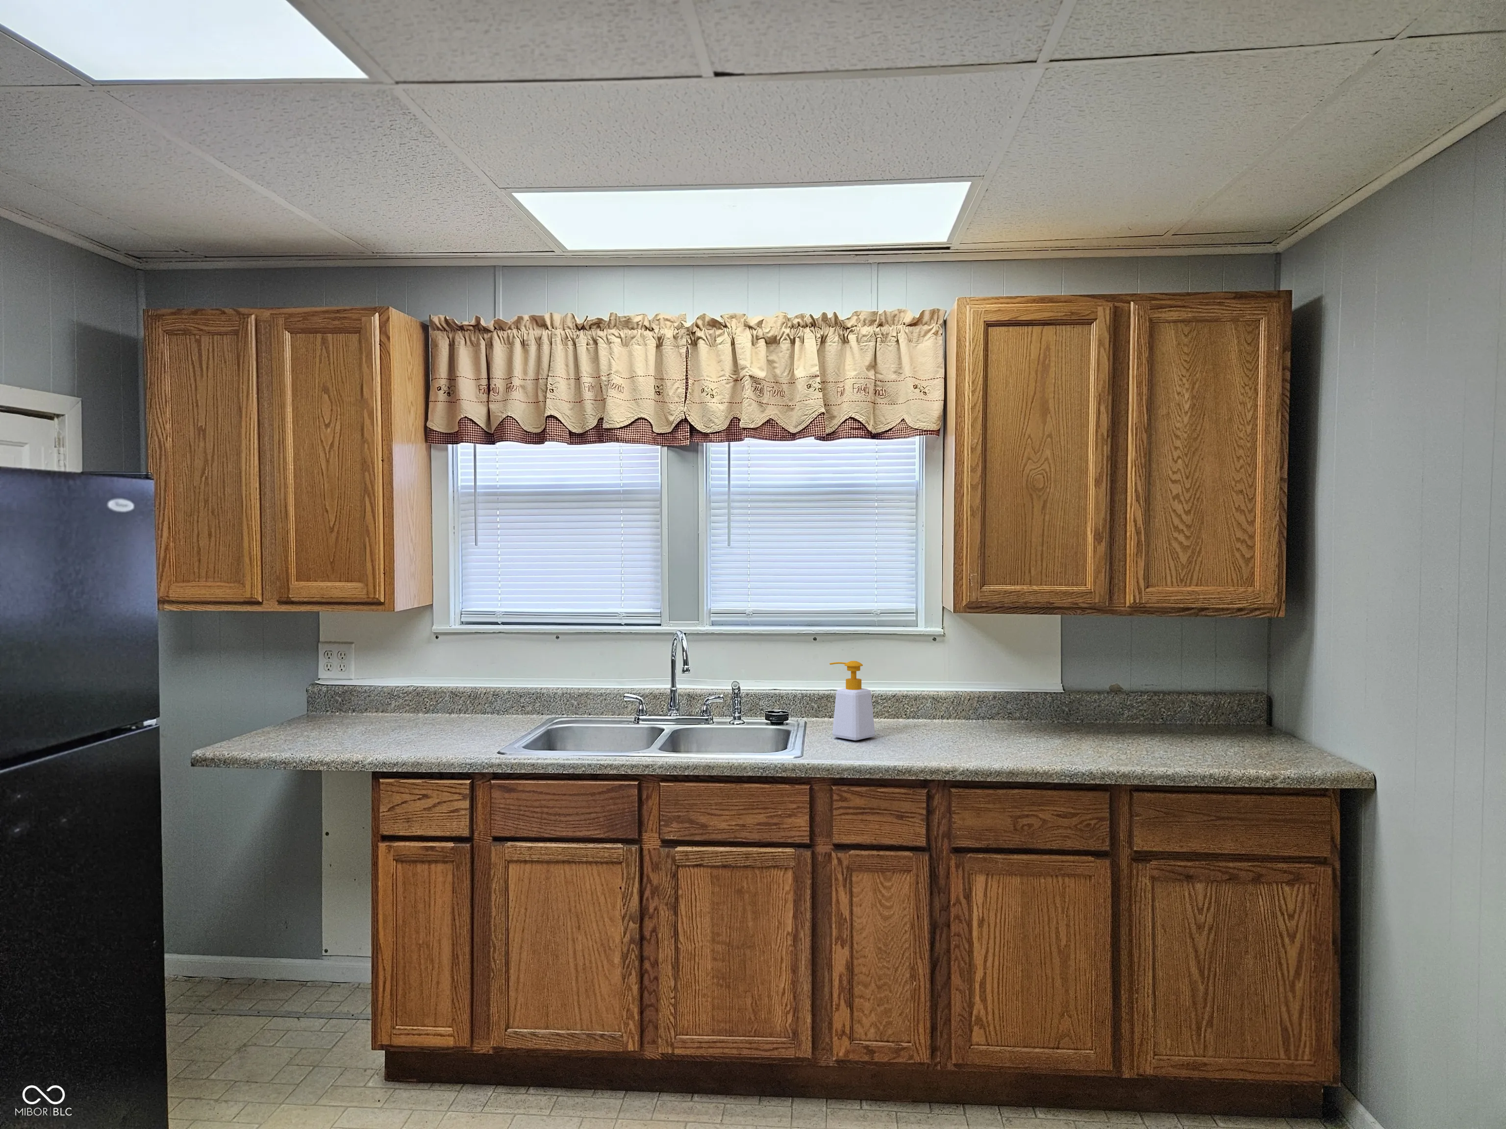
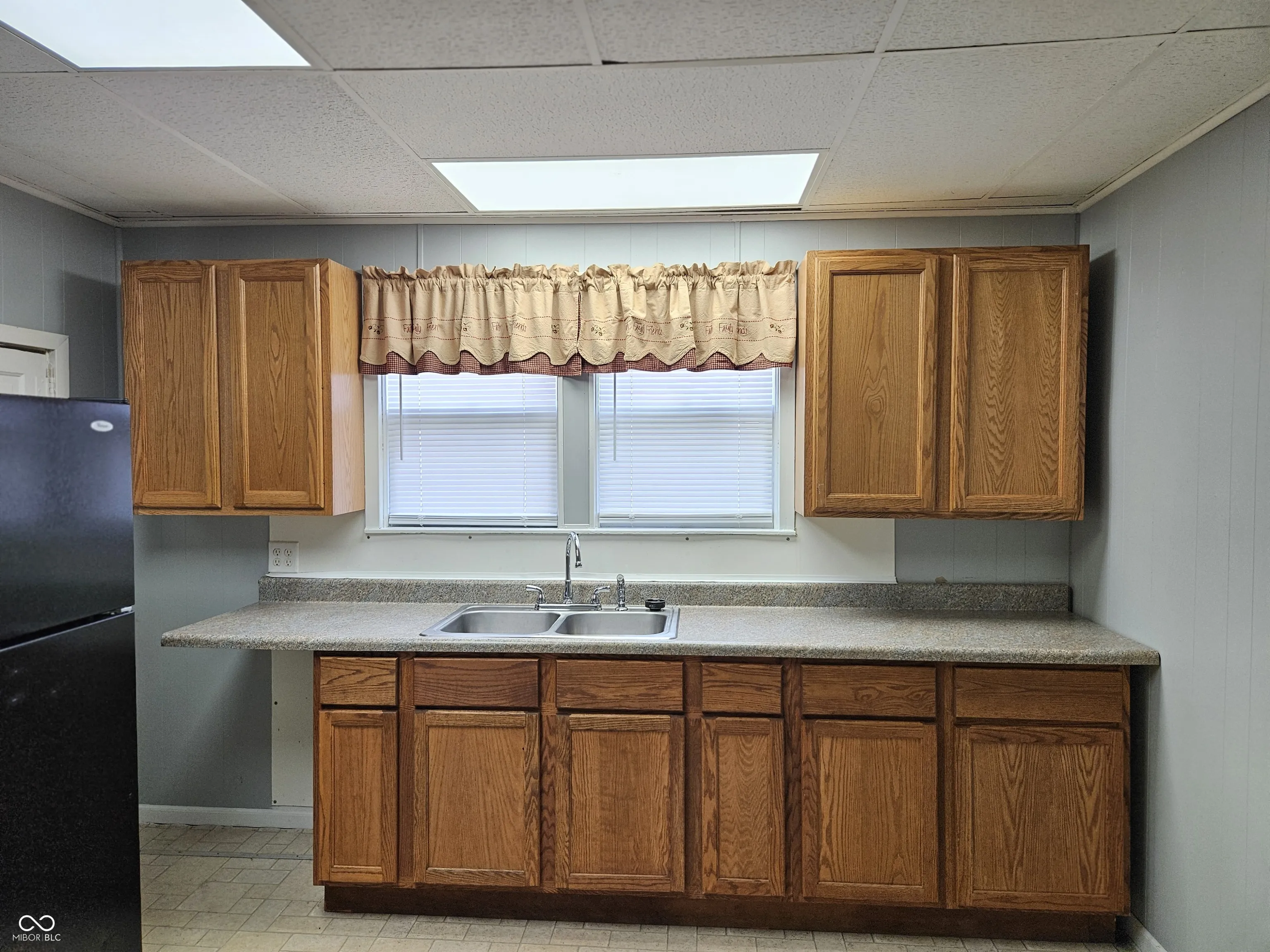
- soap bottle [829,661,875,741]
